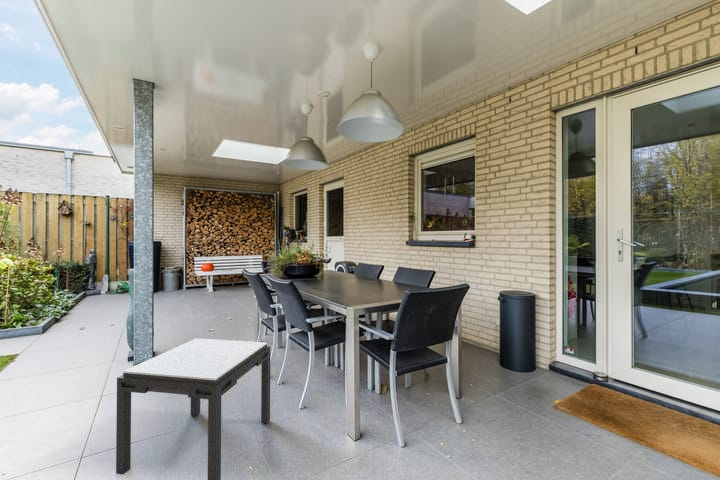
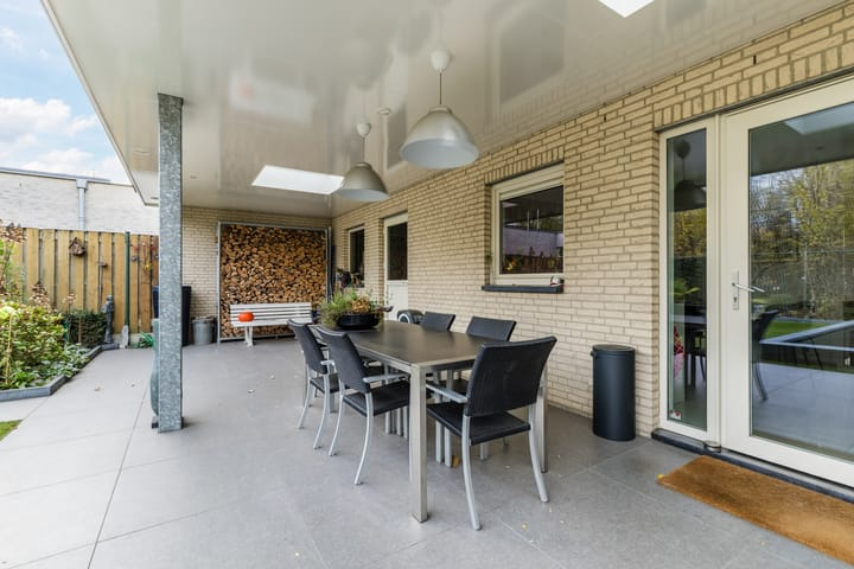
- side table [115,337,271,480]
